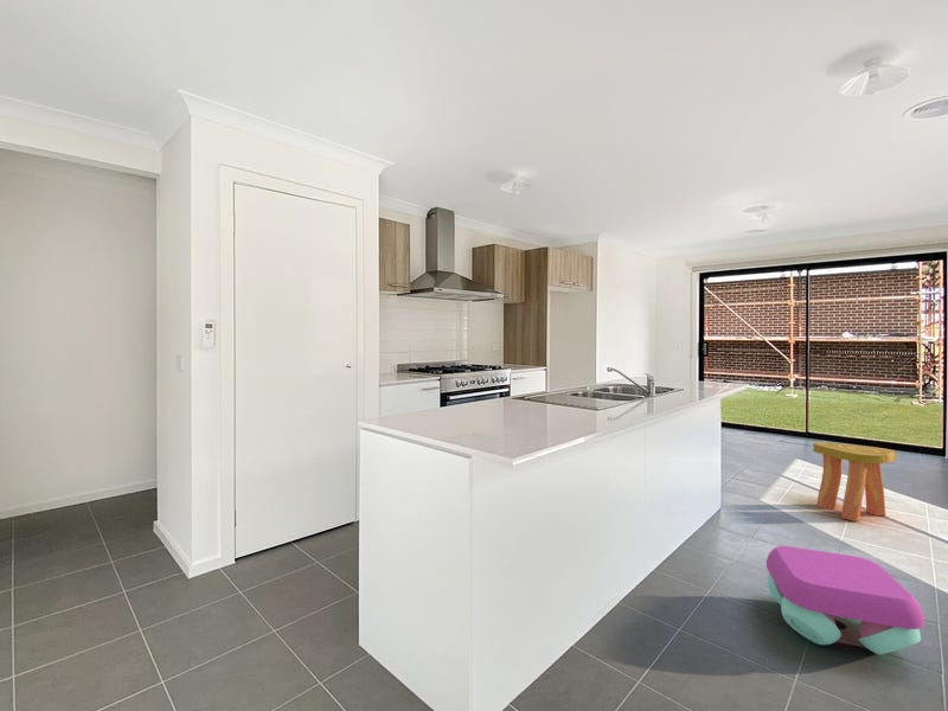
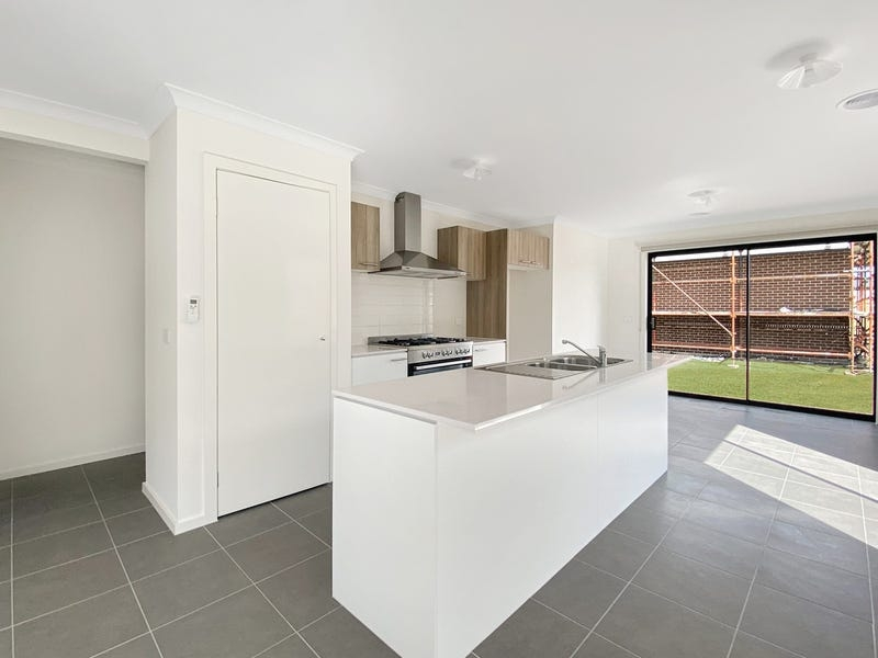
- stool [766,545,925,655]
- stool [812,441,897,523]
